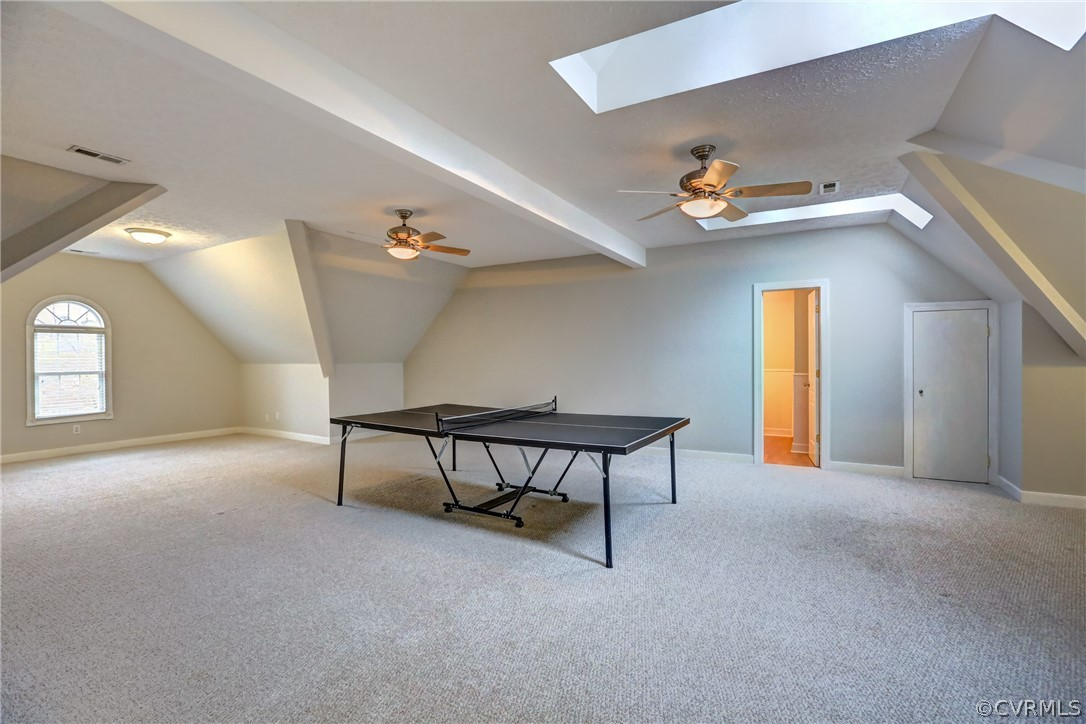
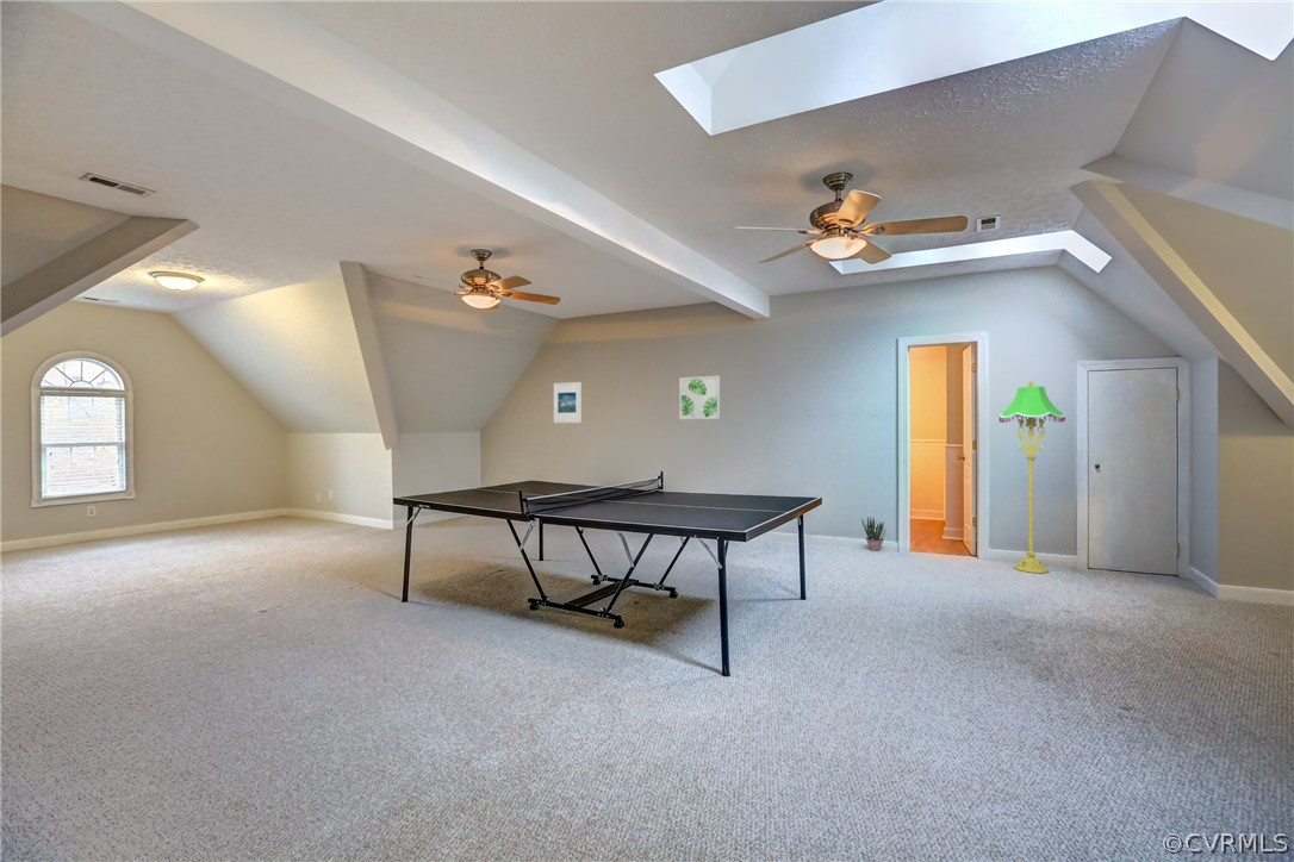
+ floor lamp [997,381,1066,574]
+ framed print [553,381,583,424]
+ wall art [678,375,721,420]
+ potted plant [860,516,886,552]
